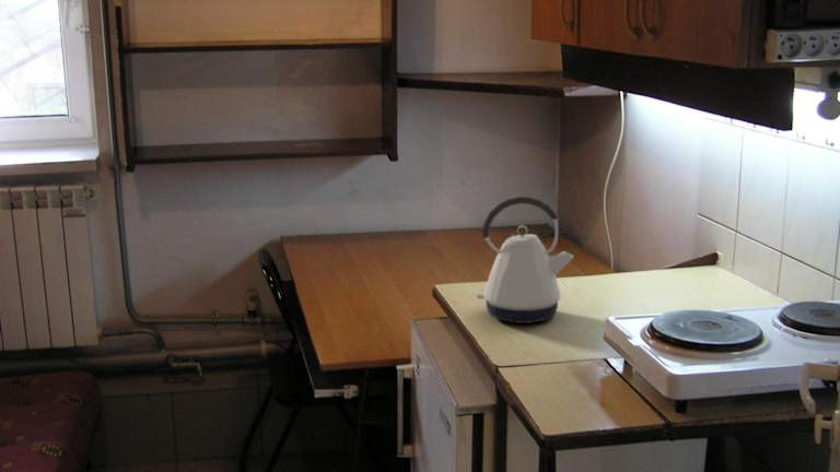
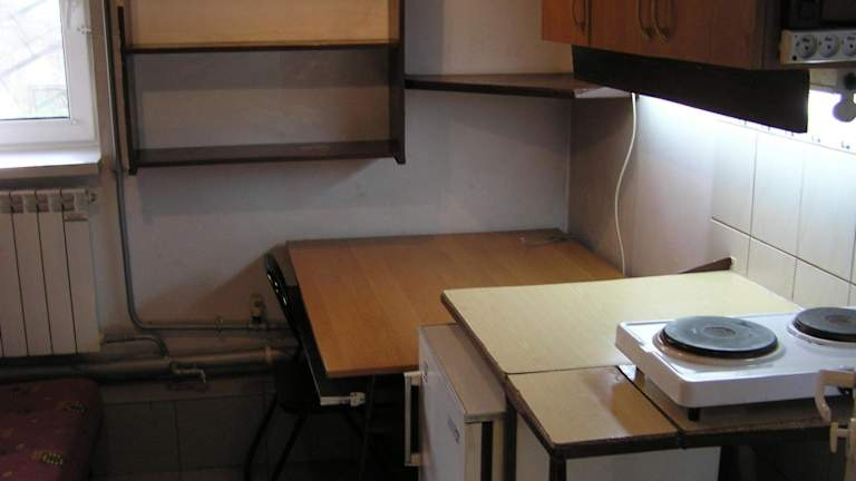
- kettle [476,196,575,324]
